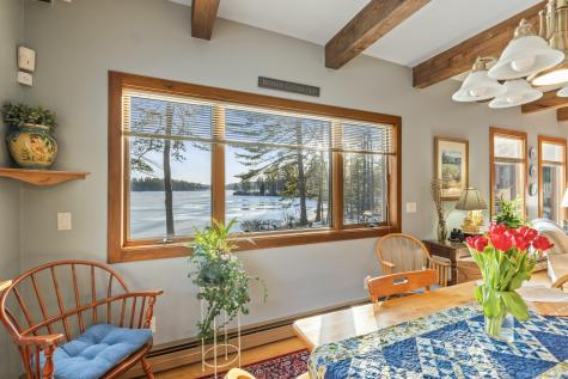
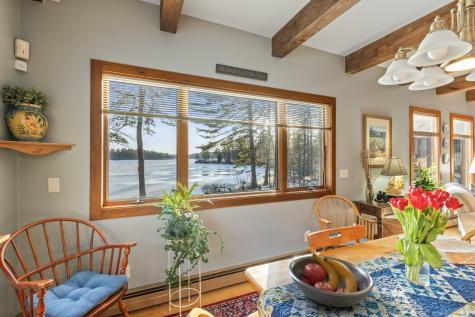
+ fruit bowl [287,253,375,308]
